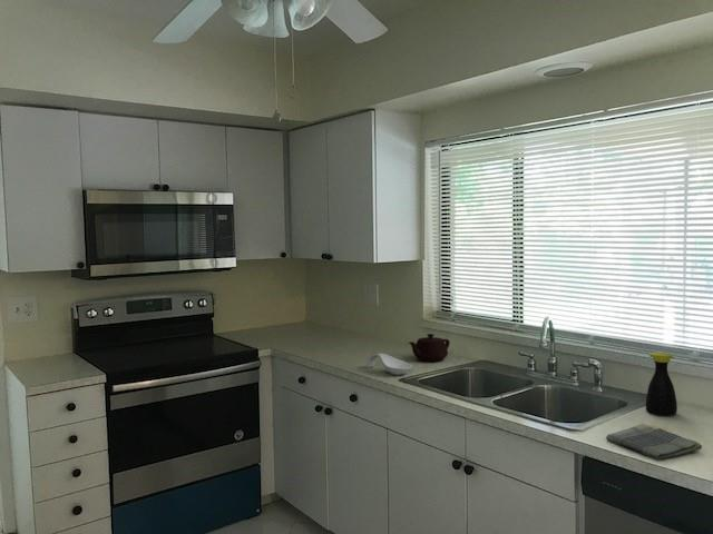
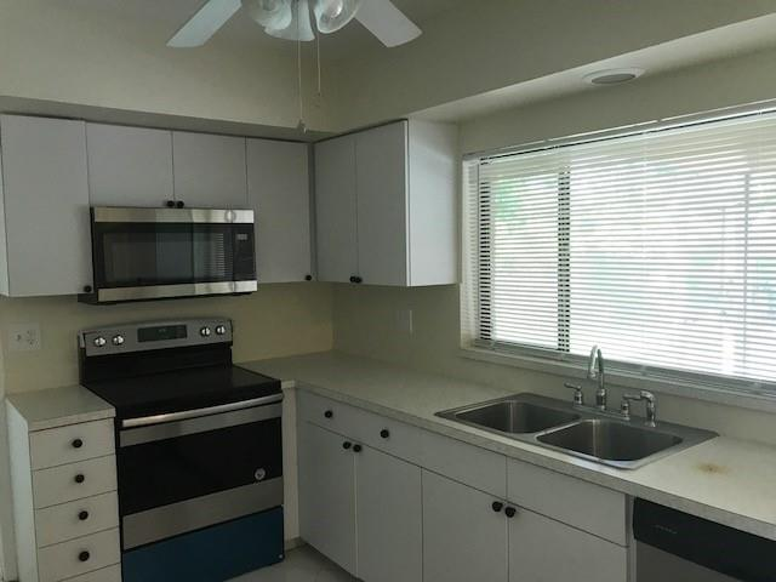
- teapot [408,333,451,363]
- spoon rest [365,352,413,376]
- dish towel [605,423,703,461]
- bottle [645,352,678,416]
